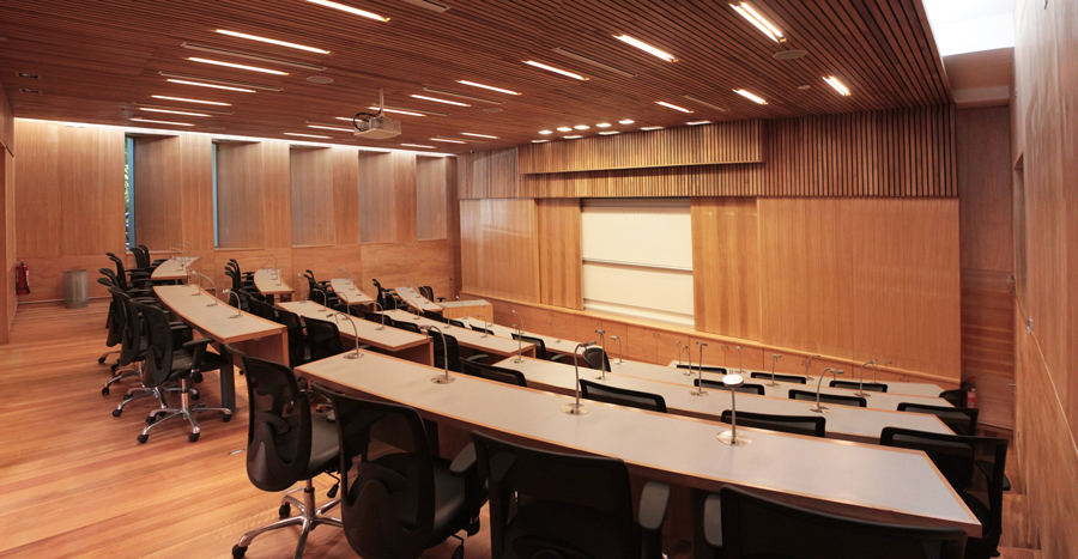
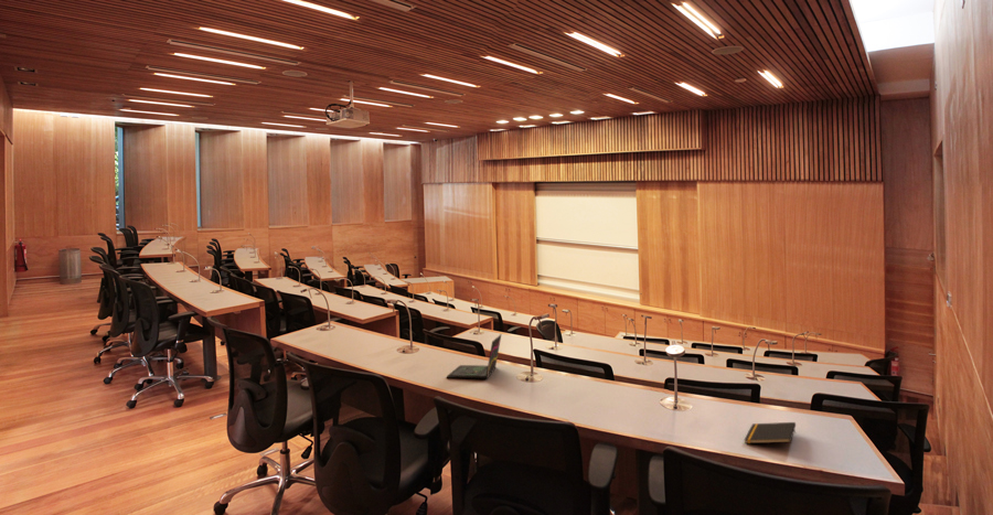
+ notepad [744,421,797,444]
+ laptop [445,333,502,379]
